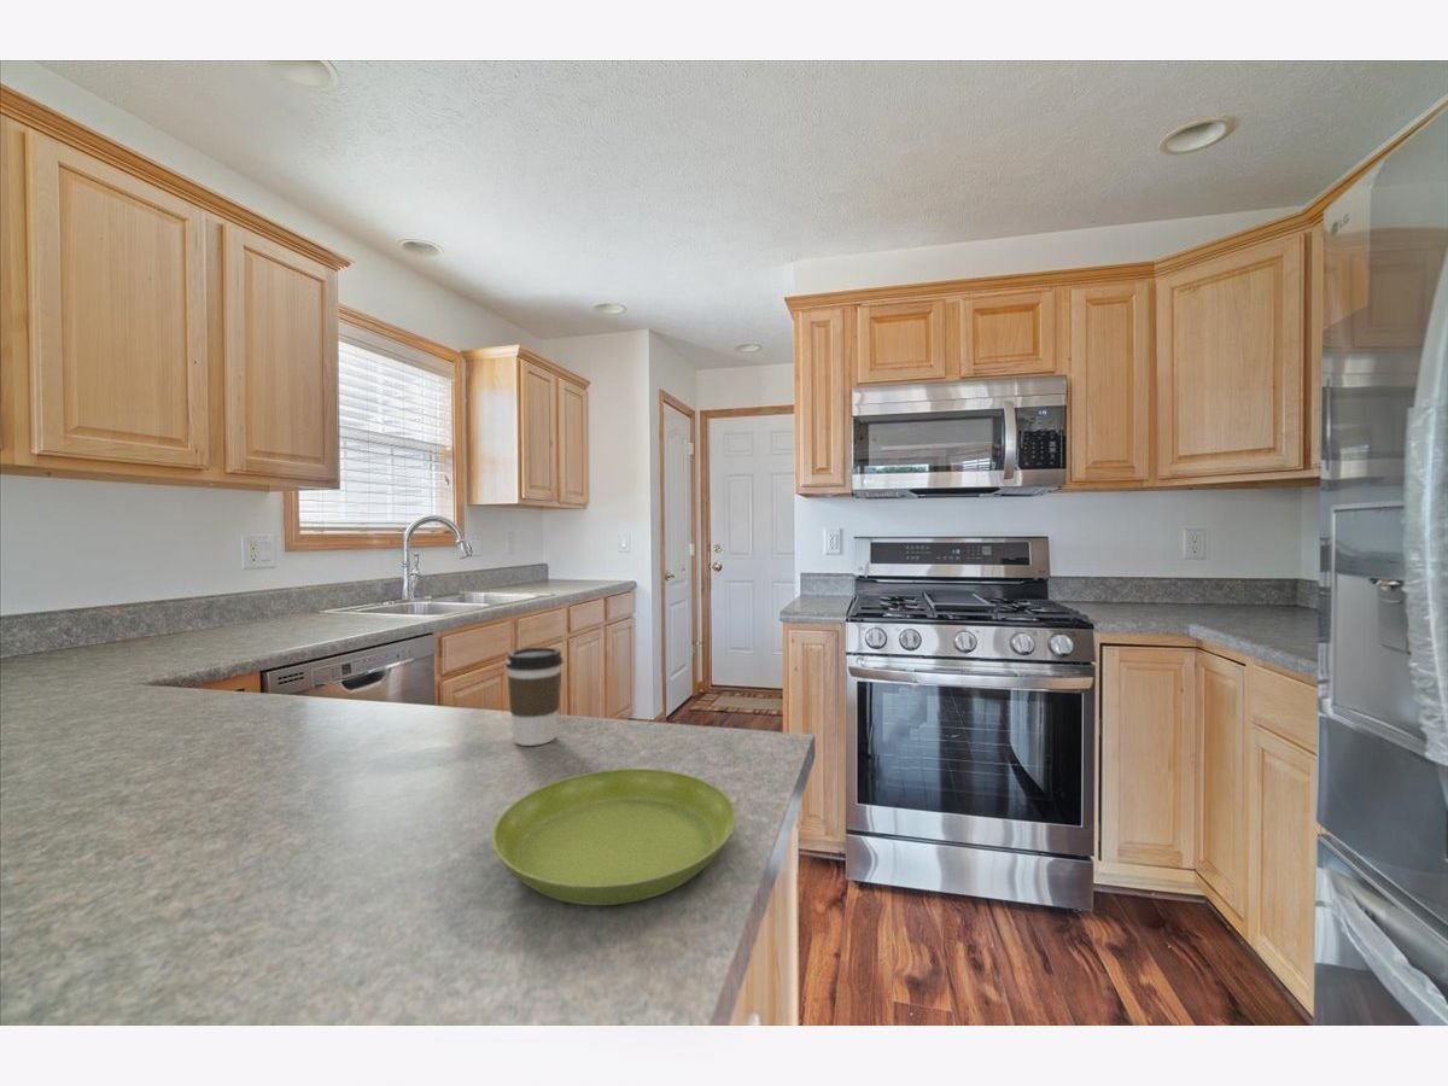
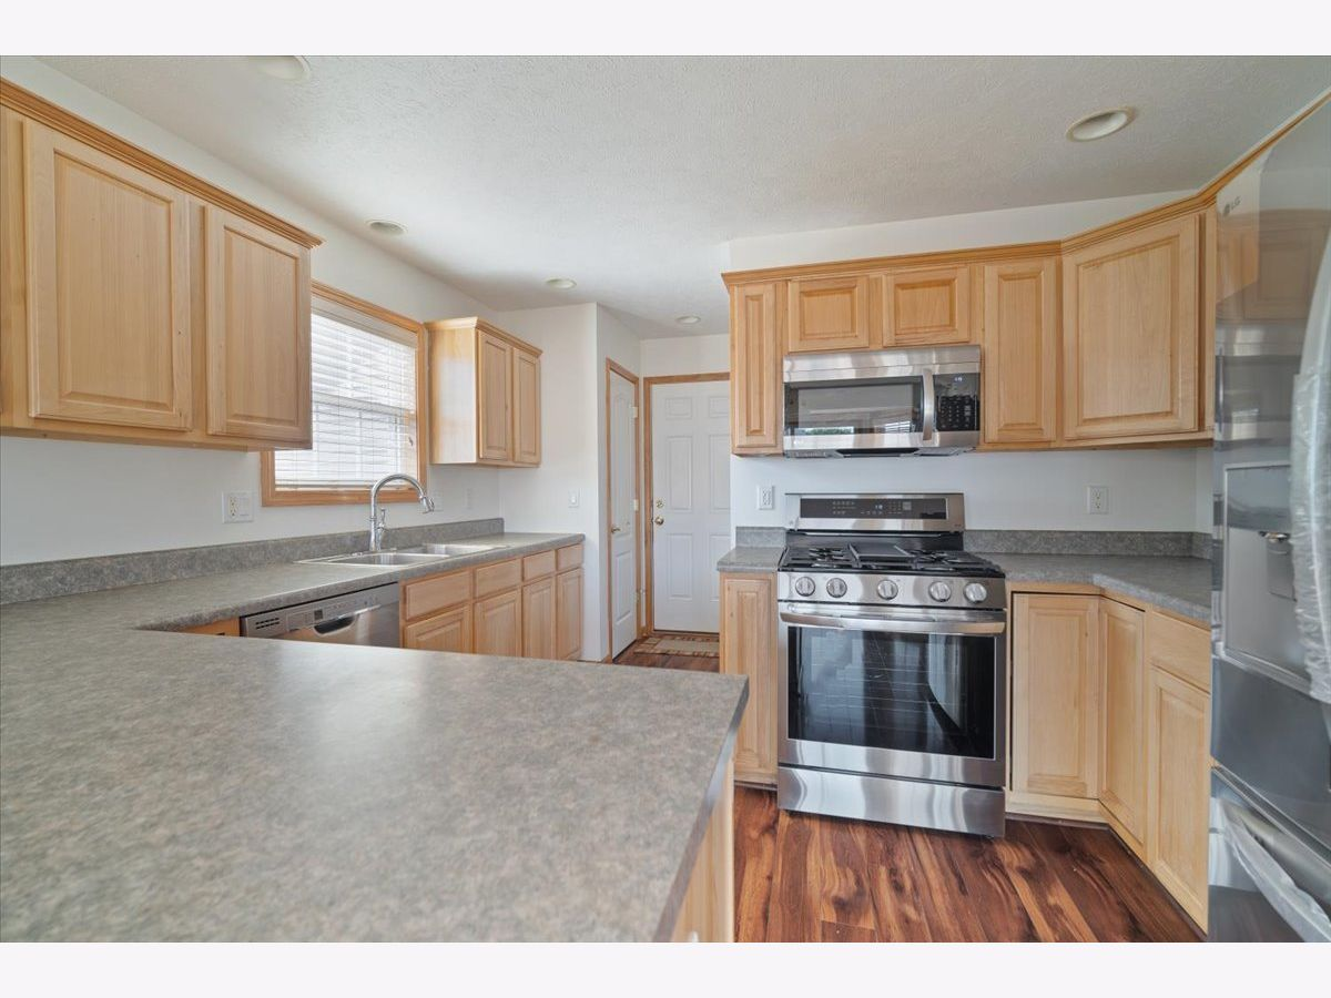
- saucer [491,767,737,906]
- coffee cup [504,647,565,747]
